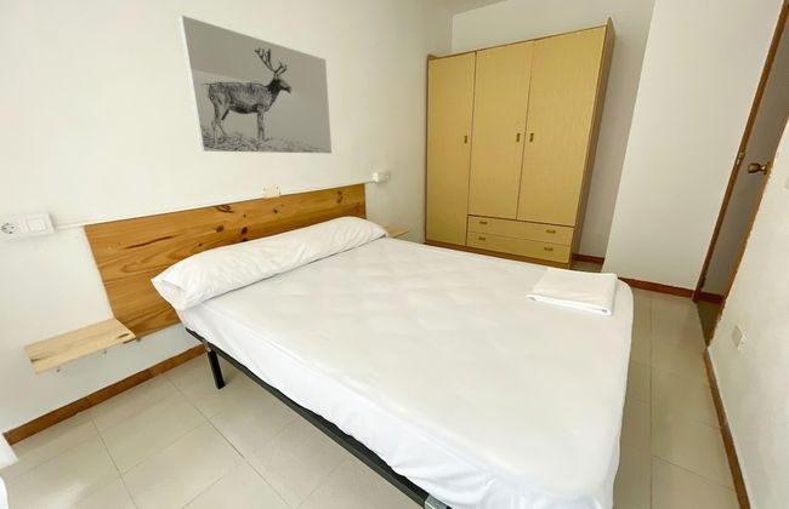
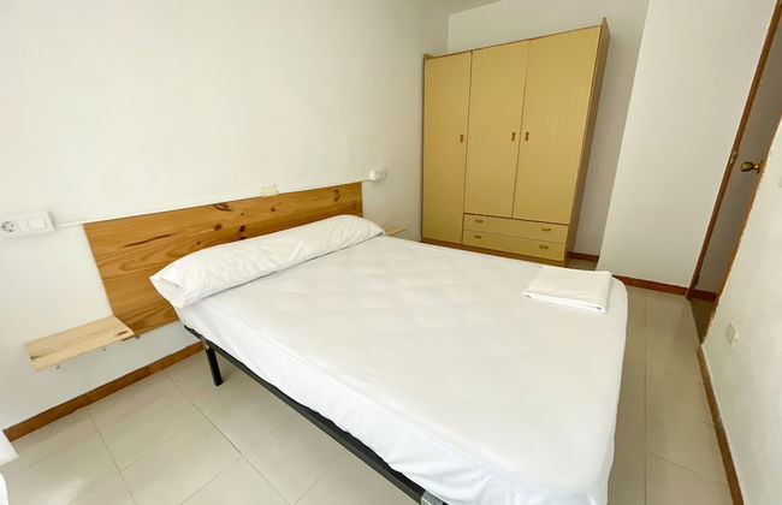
- wall art [177,15,333,154]
